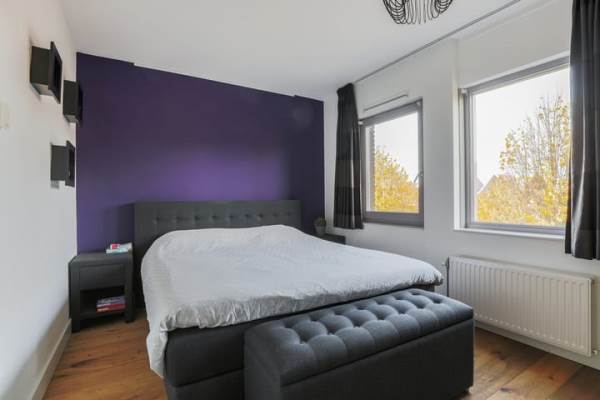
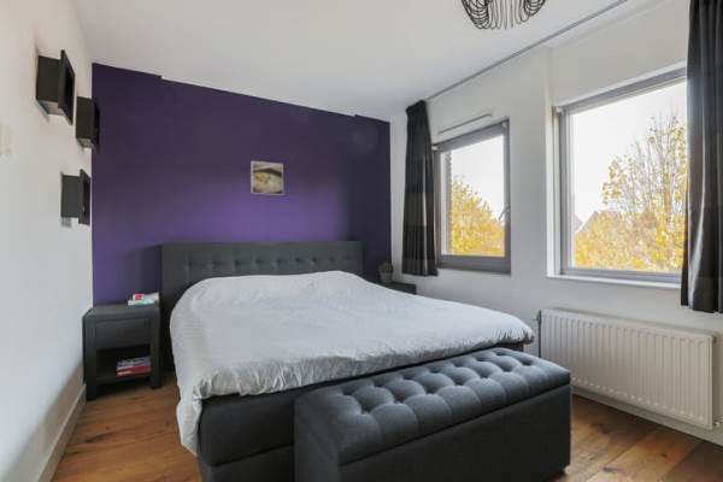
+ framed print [249,160,284,196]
